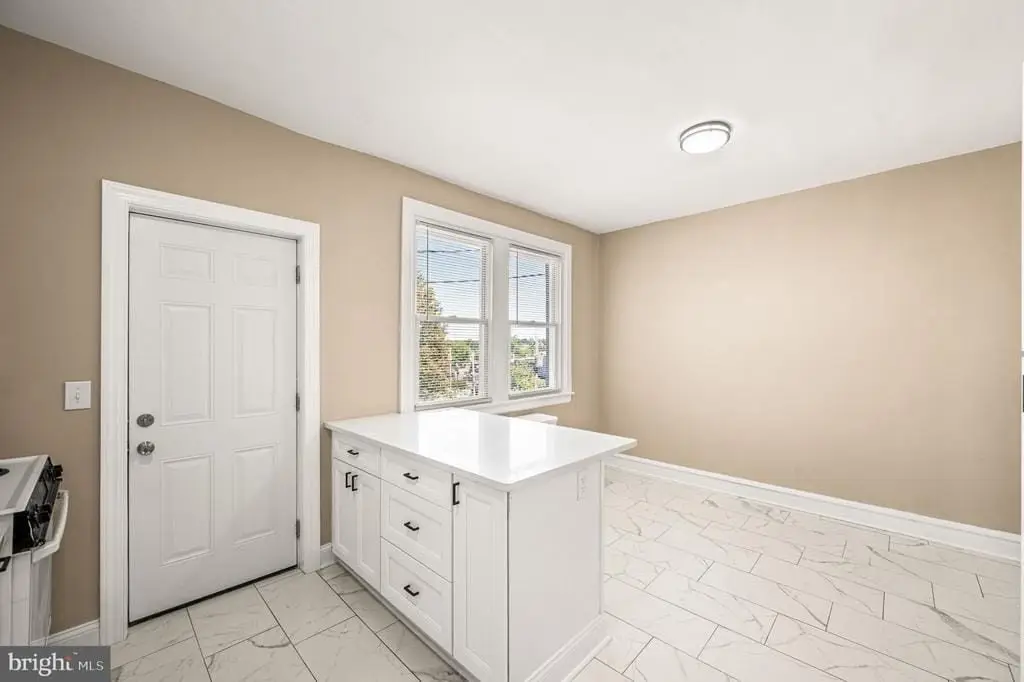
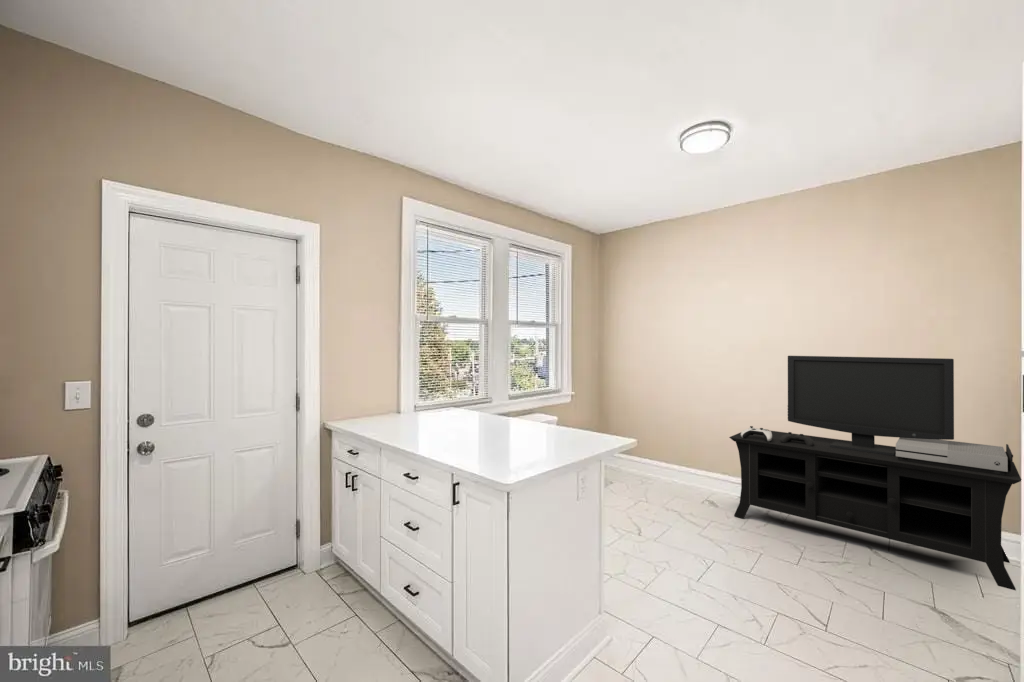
+ media console [728,355,1022,591]
